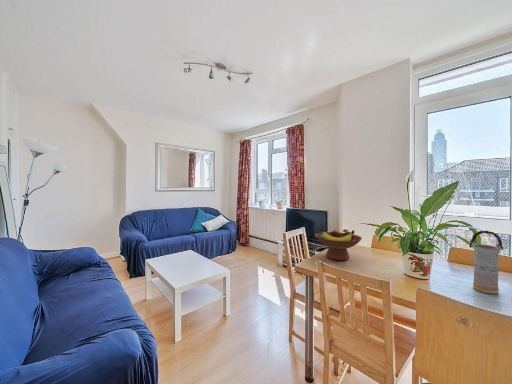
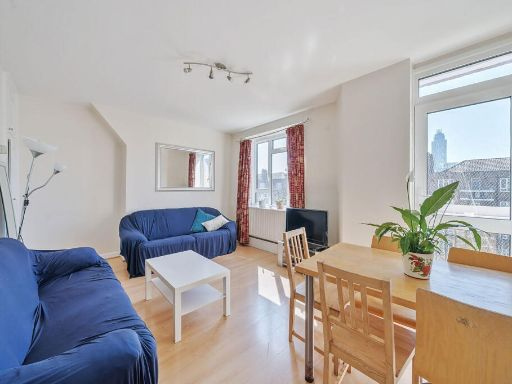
- vase [468,230,505,295]
- fruit bowl [314,228,363,261]
